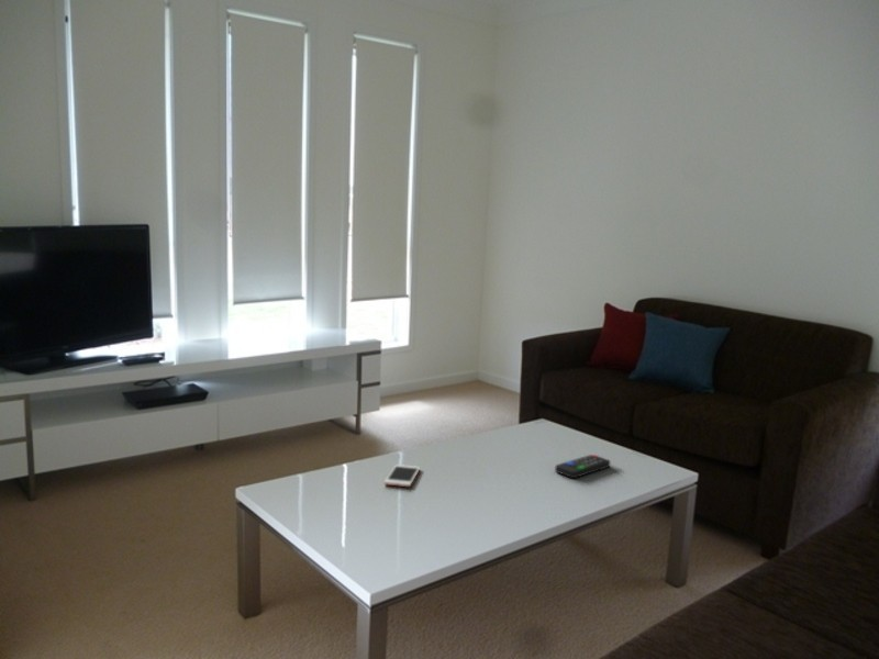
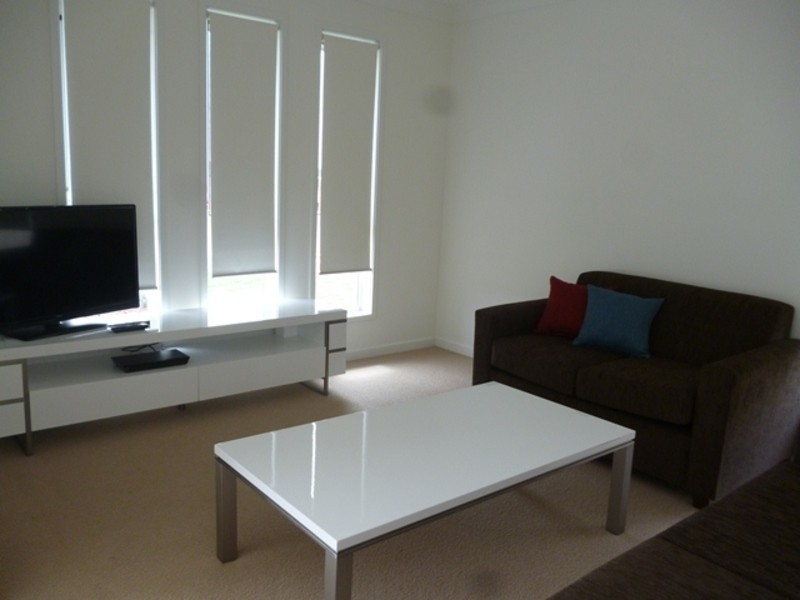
- cell phone [383,463,421,488]
- remote control [554,454,611,479]
